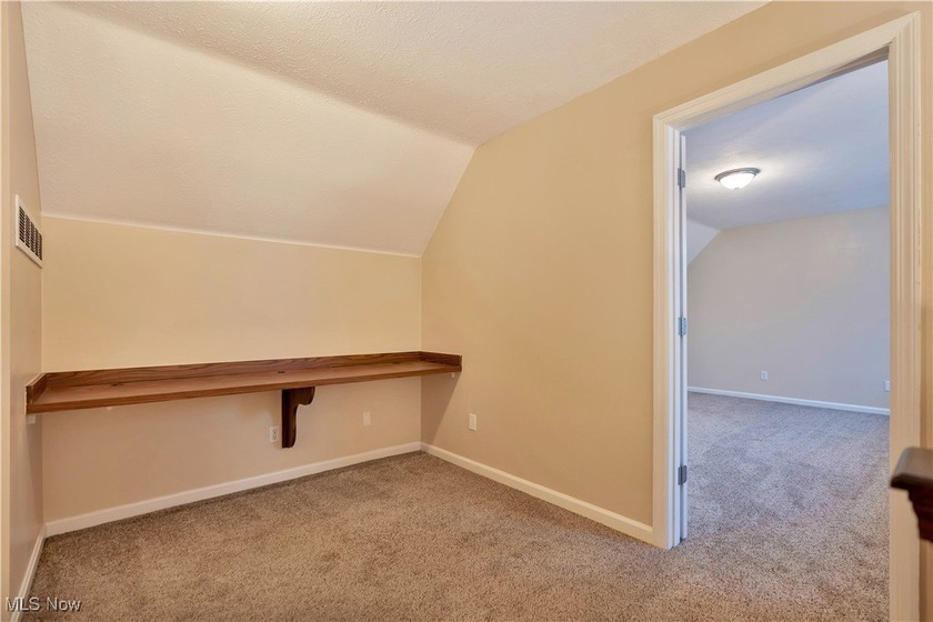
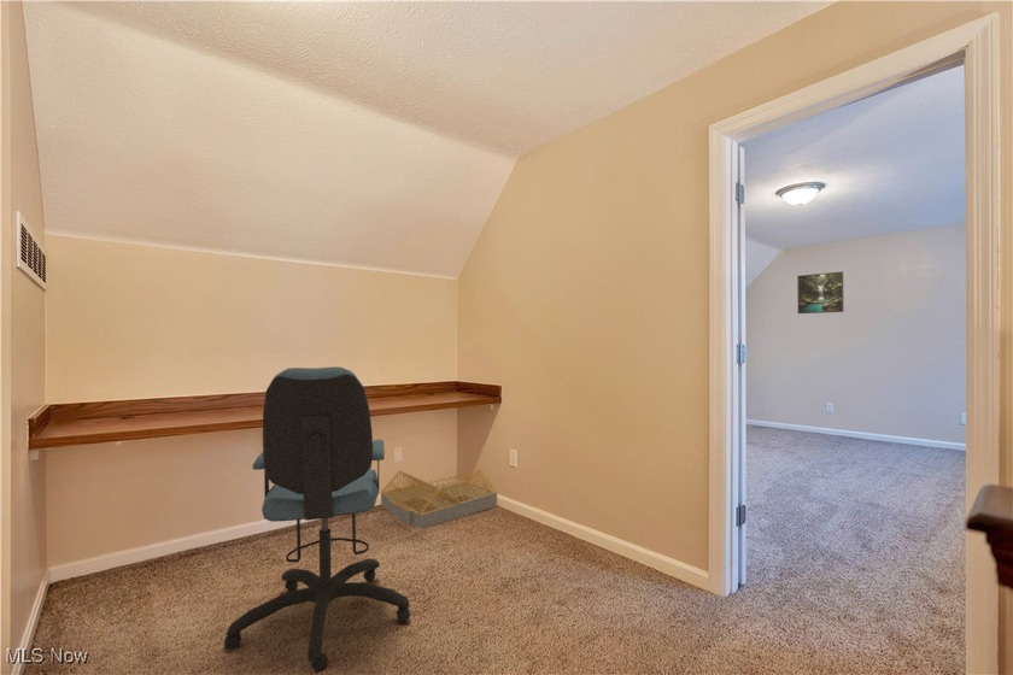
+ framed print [796,270,844,315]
+ architectural model [380,468,498,529]
+ office chair [223,365,411,674]
